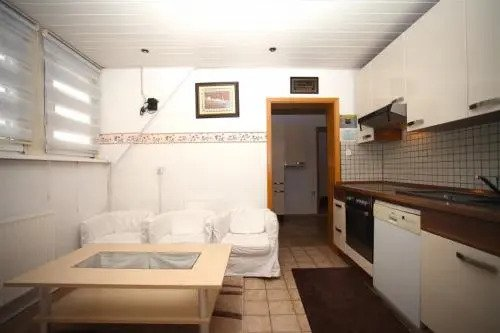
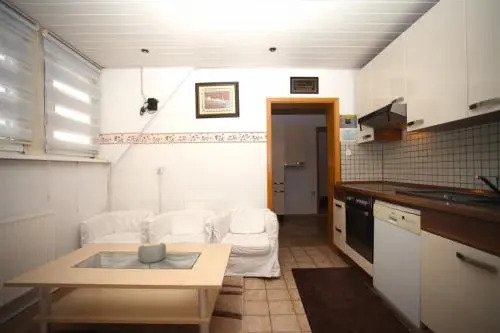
+ decorative bowl [137,242,167,264]
